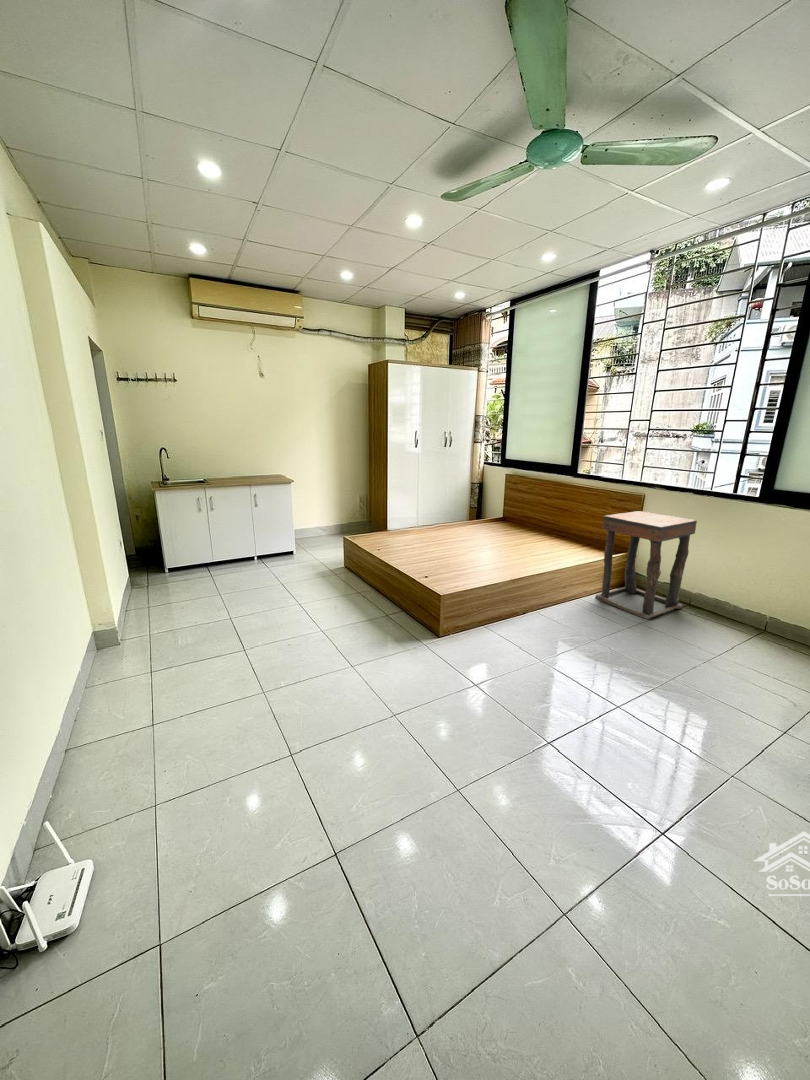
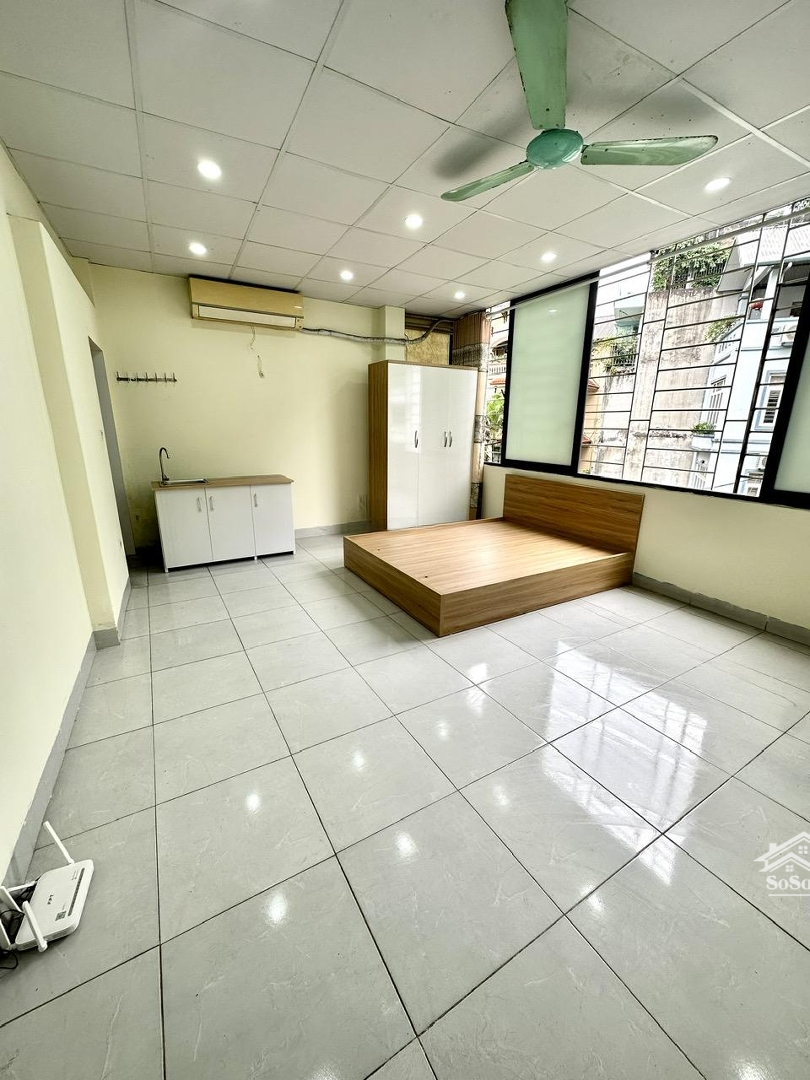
- side table [594,510,698,621]
